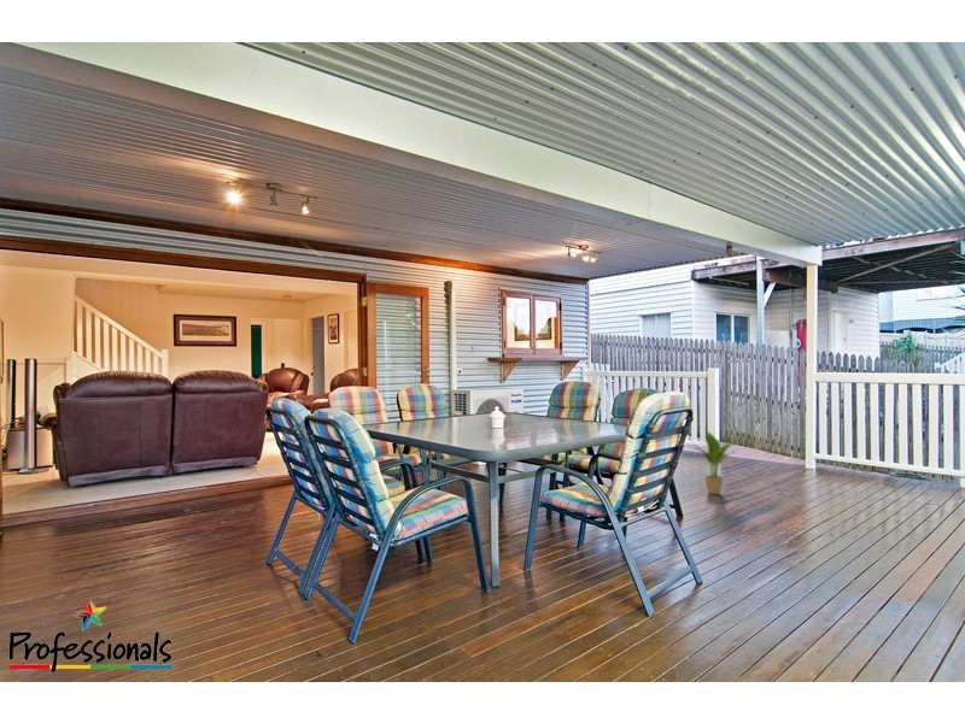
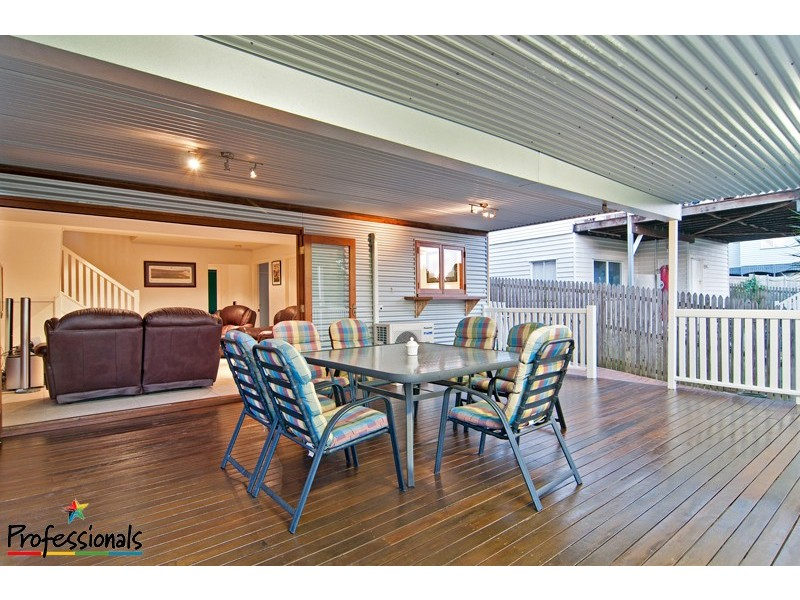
- potted plant [689,430,739,495]
